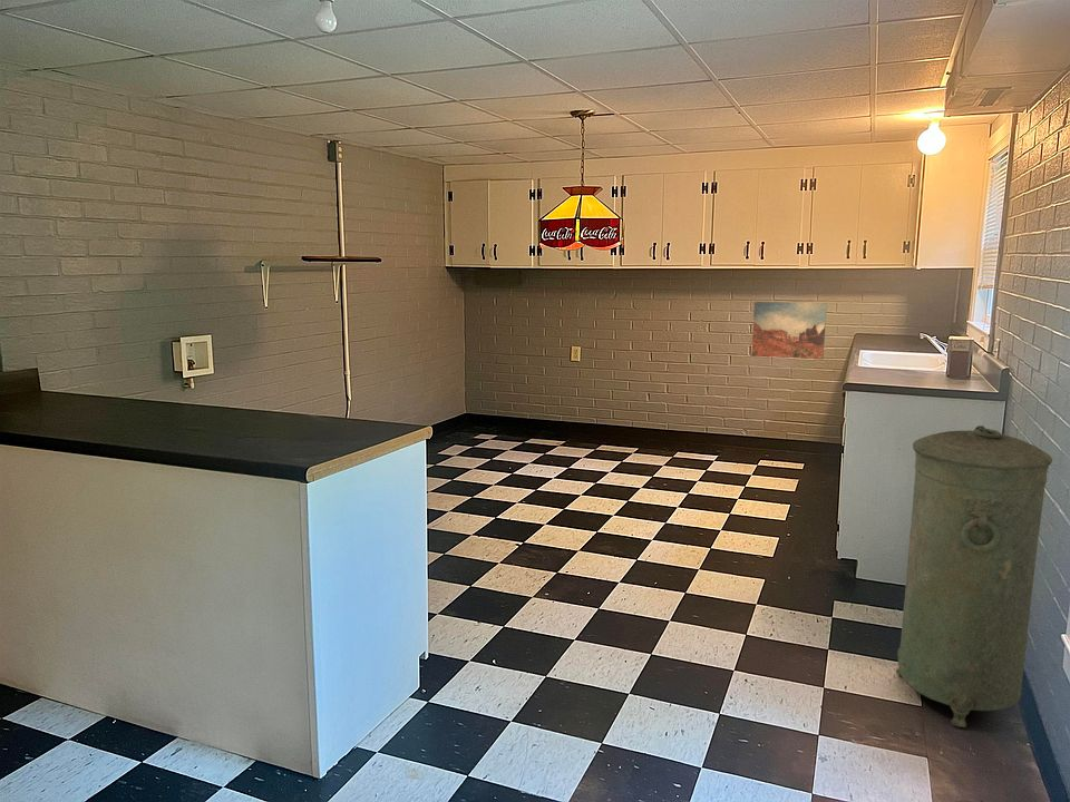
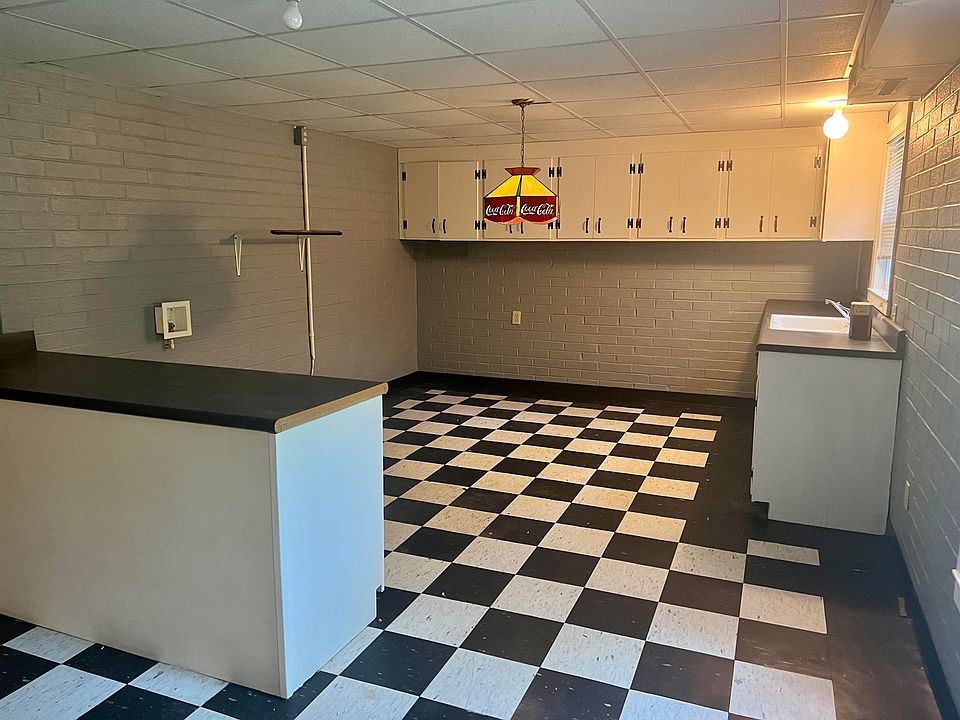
- trash can [895,424,1053,728]
- wall art [751,301,828,360]
